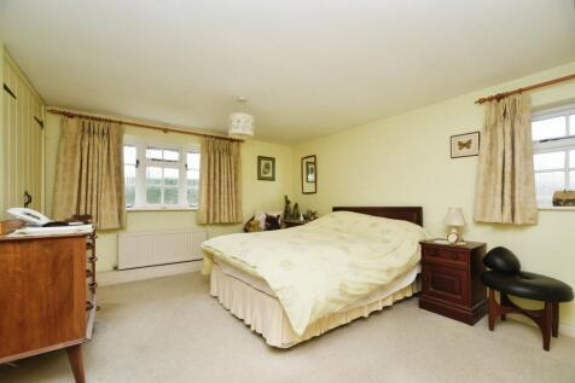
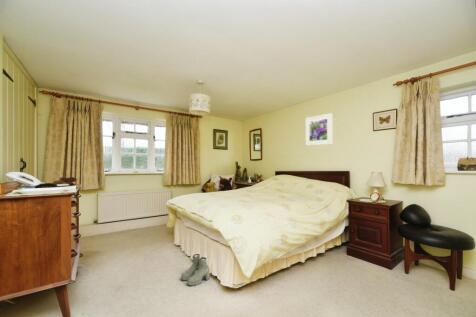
+ boots [180,253,211,287]
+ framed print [305,112,333,147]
